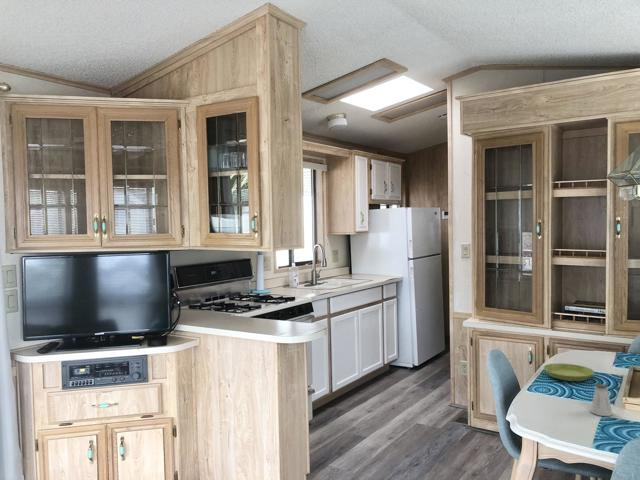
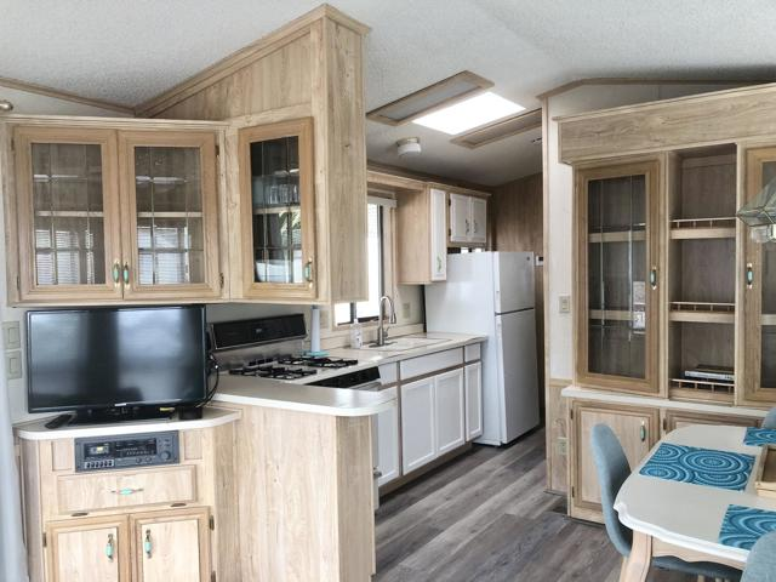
- saucer [543,363,595,382]
- saltshaker [590,383,614,417]
